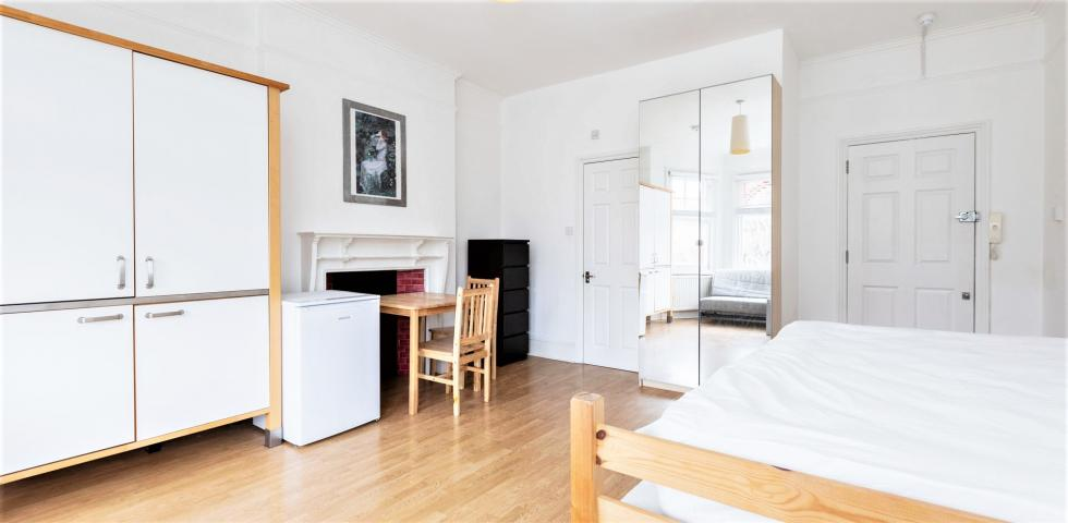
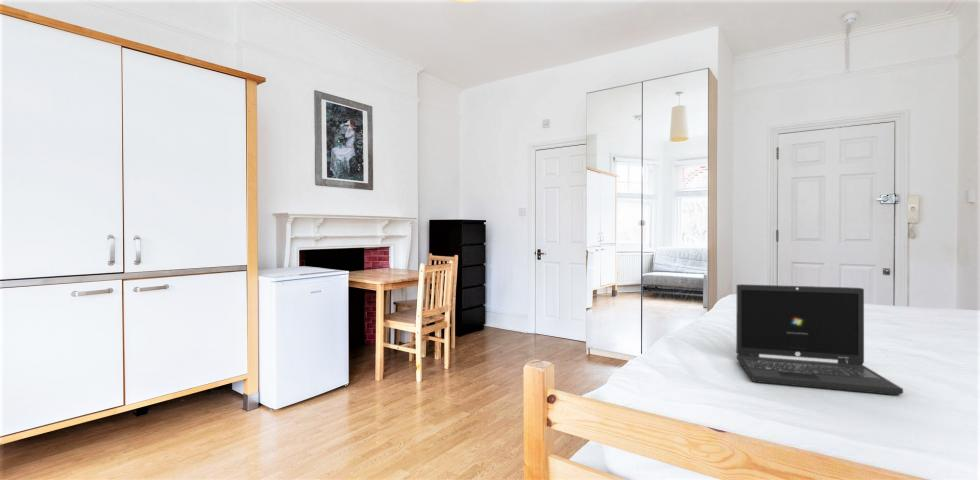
+ laptop [735,283,904,396]
